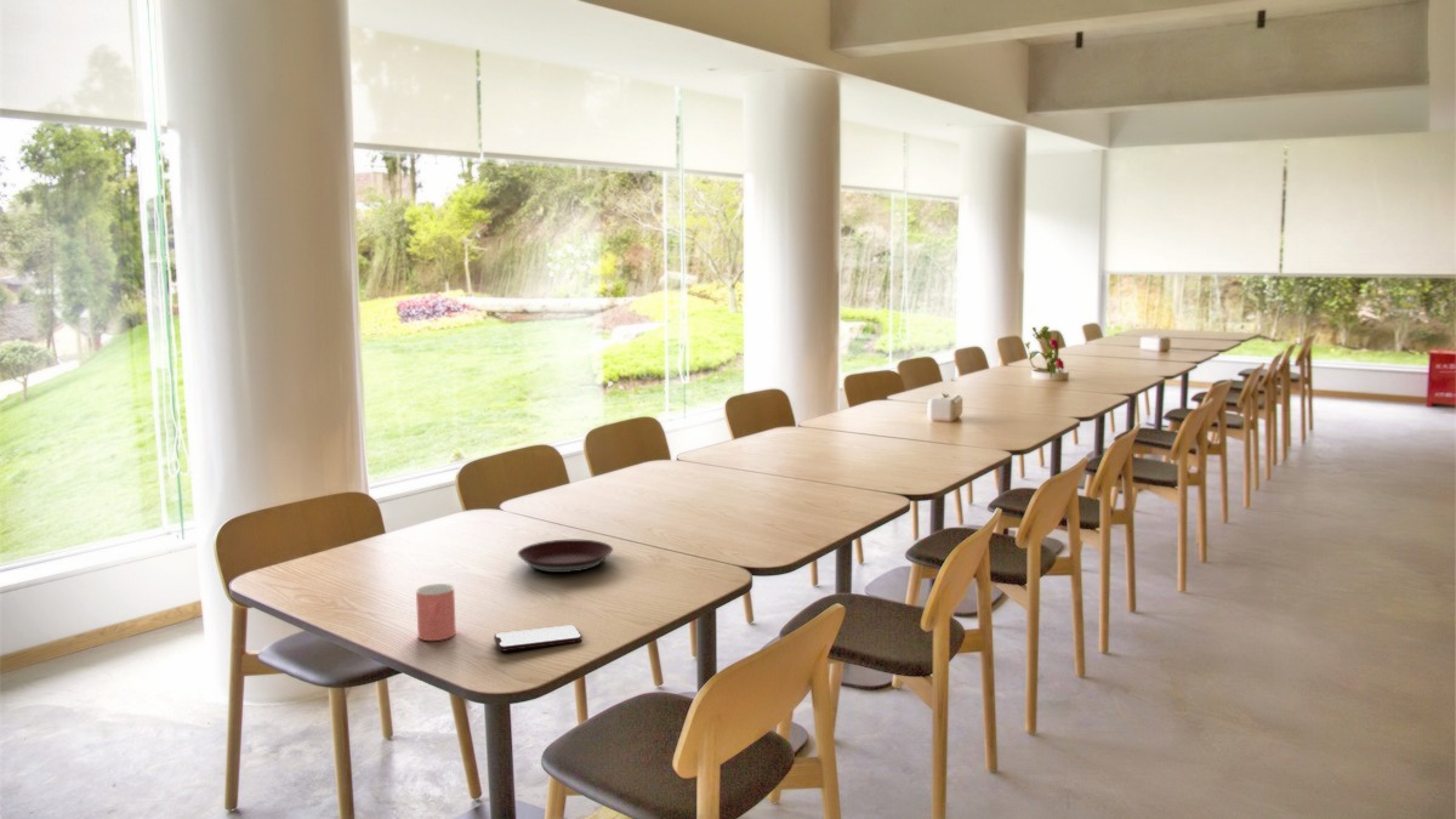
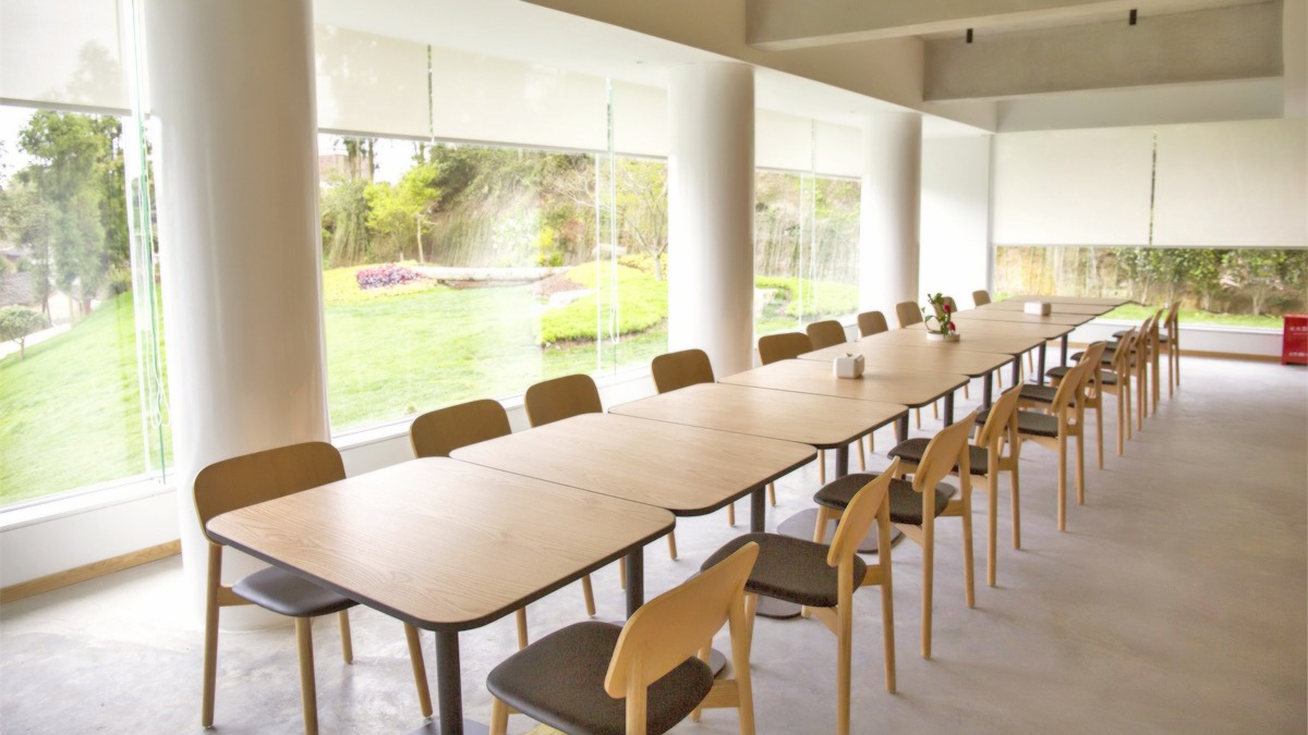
- plate [517,539,614,574]
- cup [415,582,457,642]
- smartphone [493,624,582,653]
